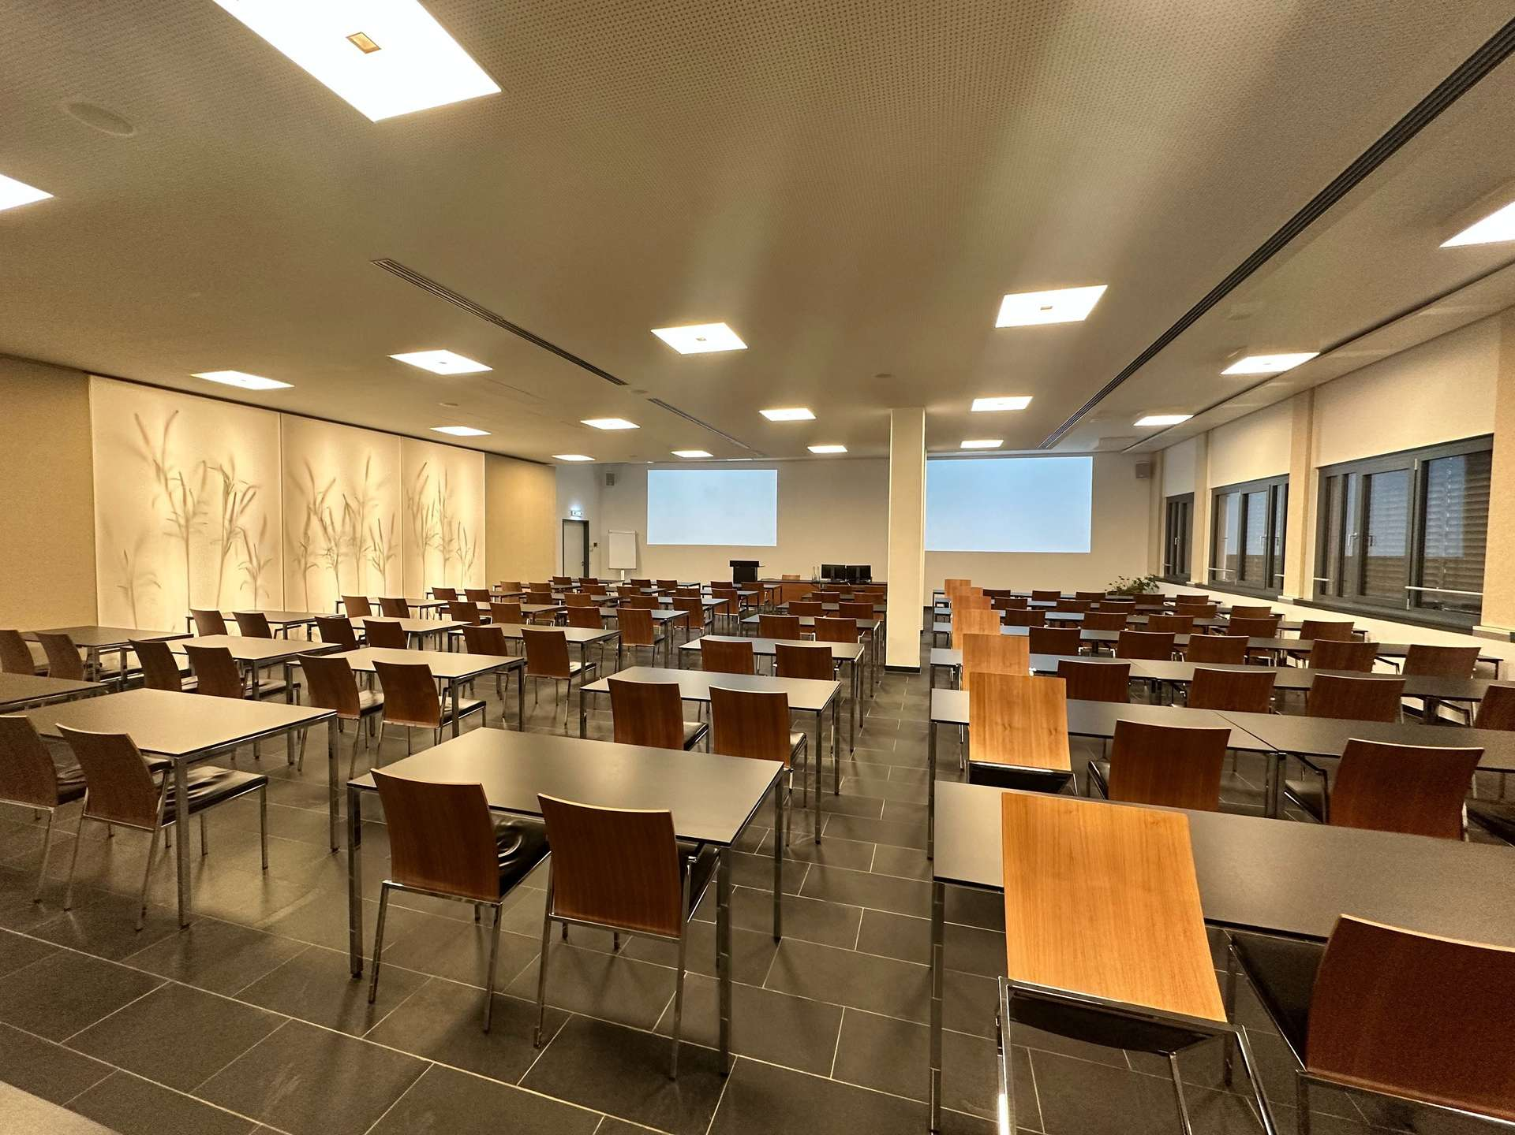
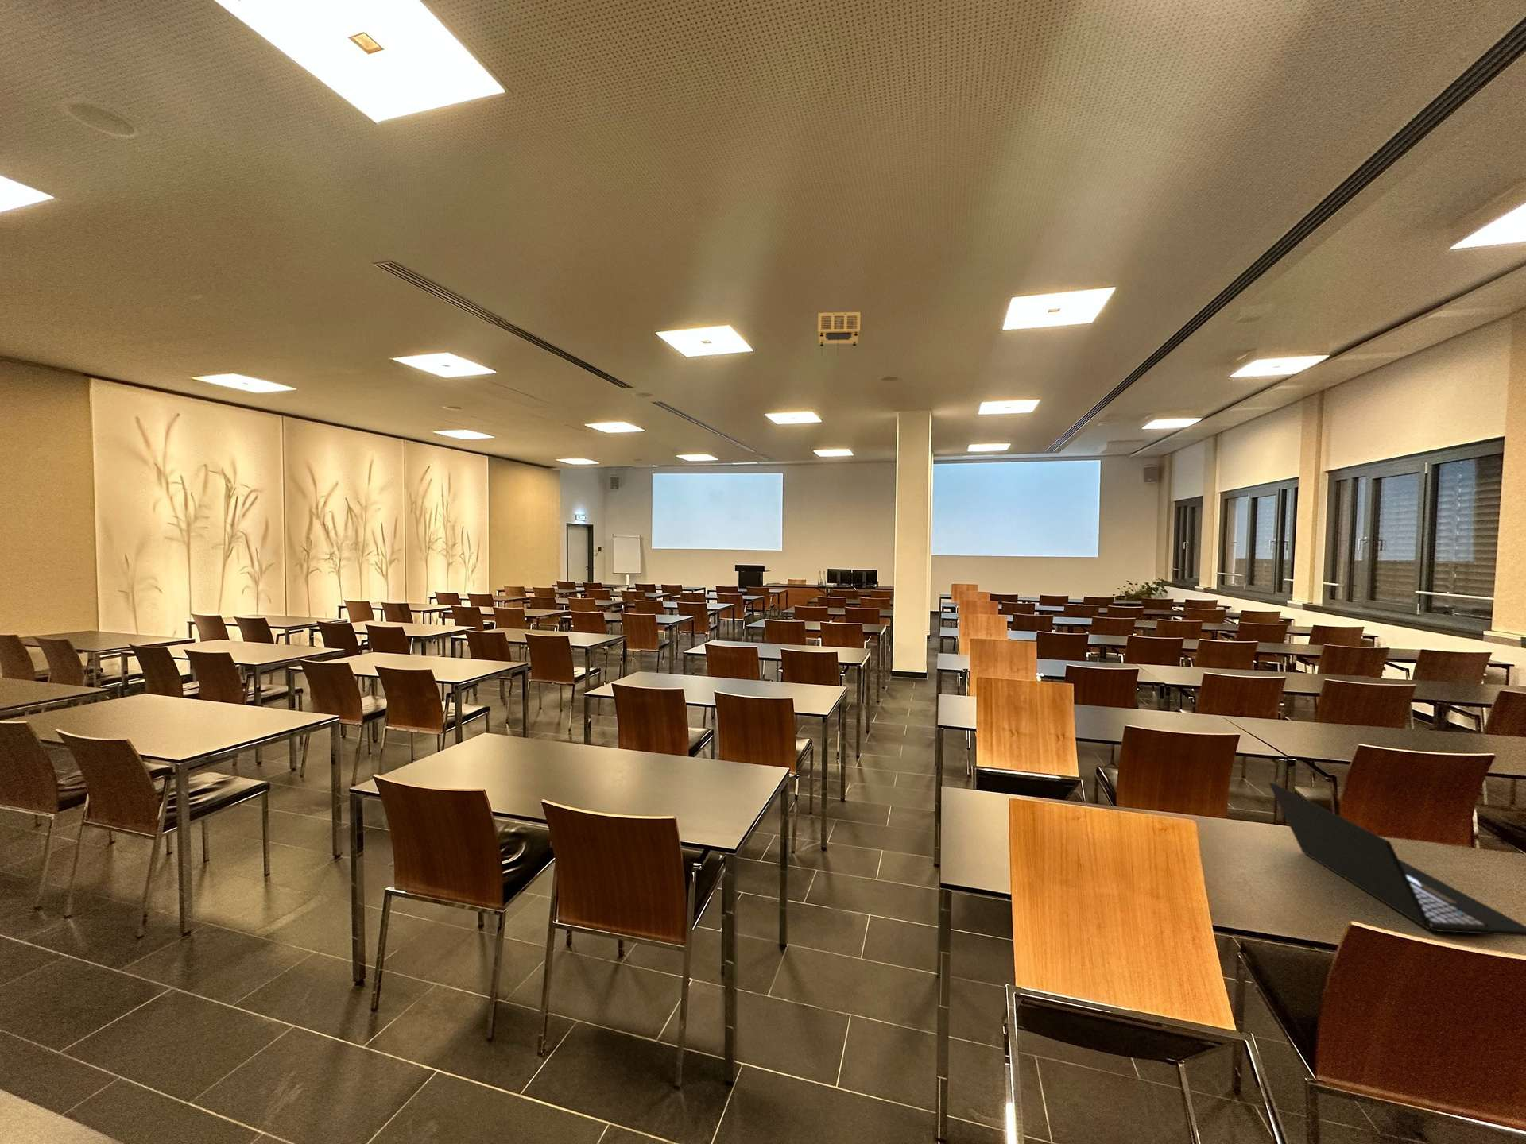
+ laptop [1269,782,1526,937]
+ projector [817,311,860,357]
